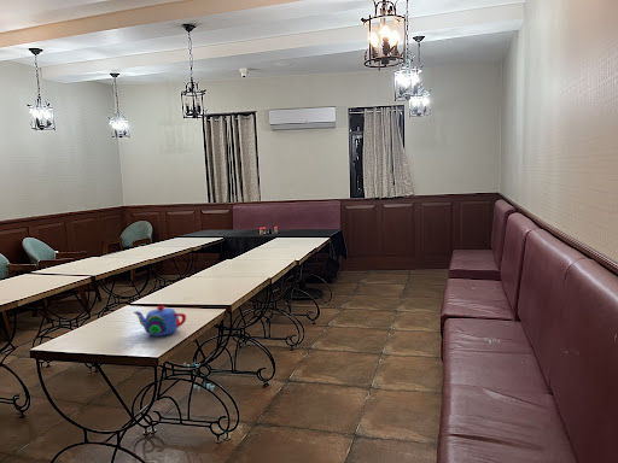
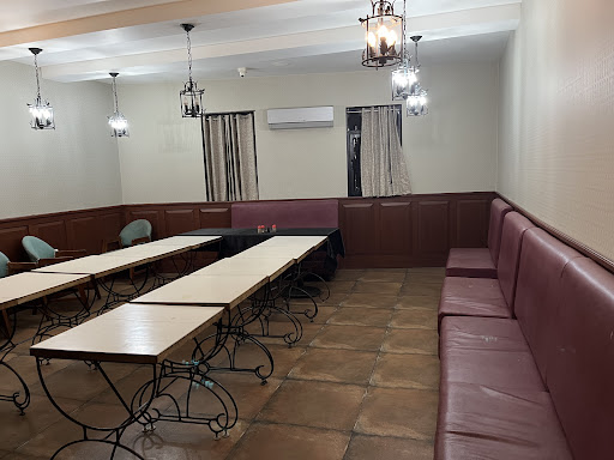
- teapot [133,305,187,336]
